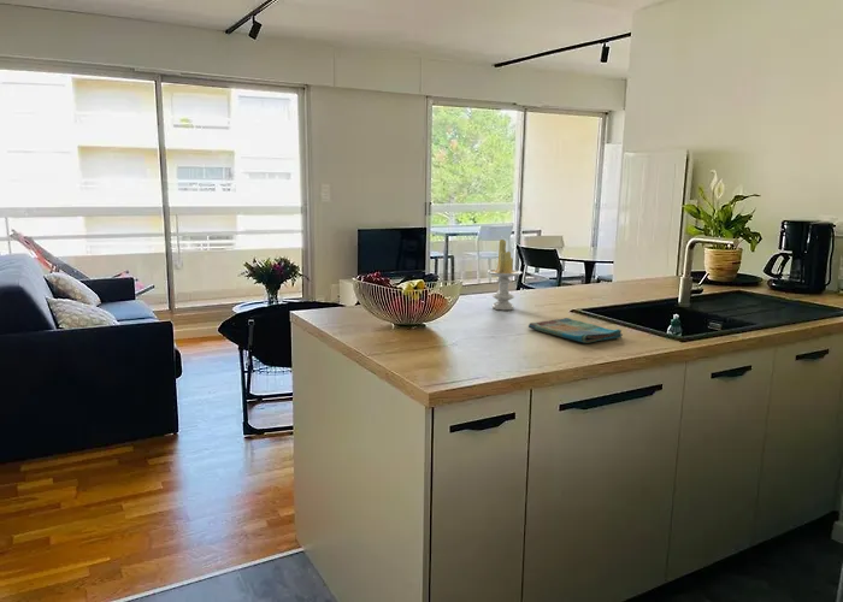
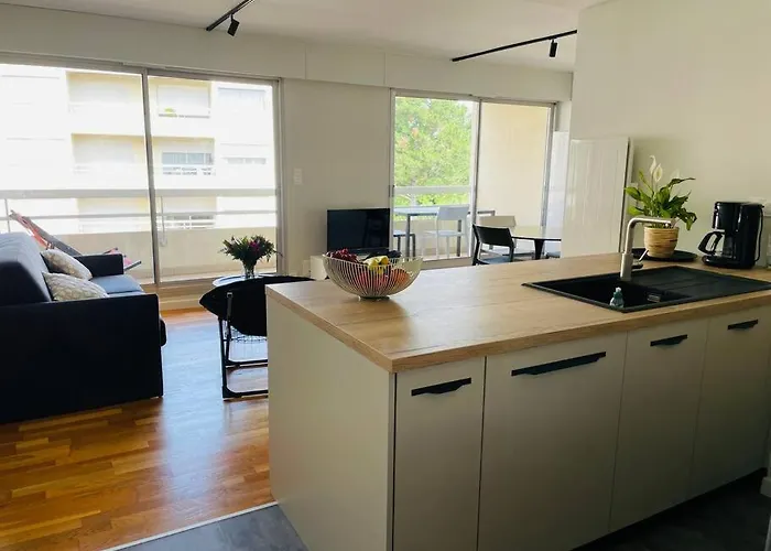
- dish towel [527,317,624,344]
- candle [485,238,524,311]
